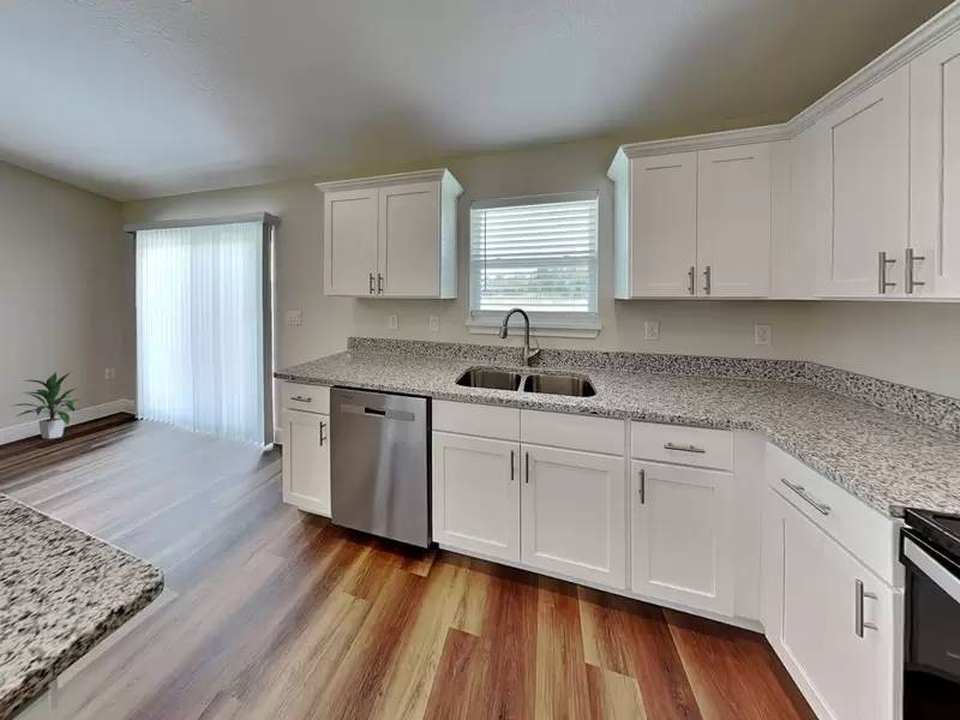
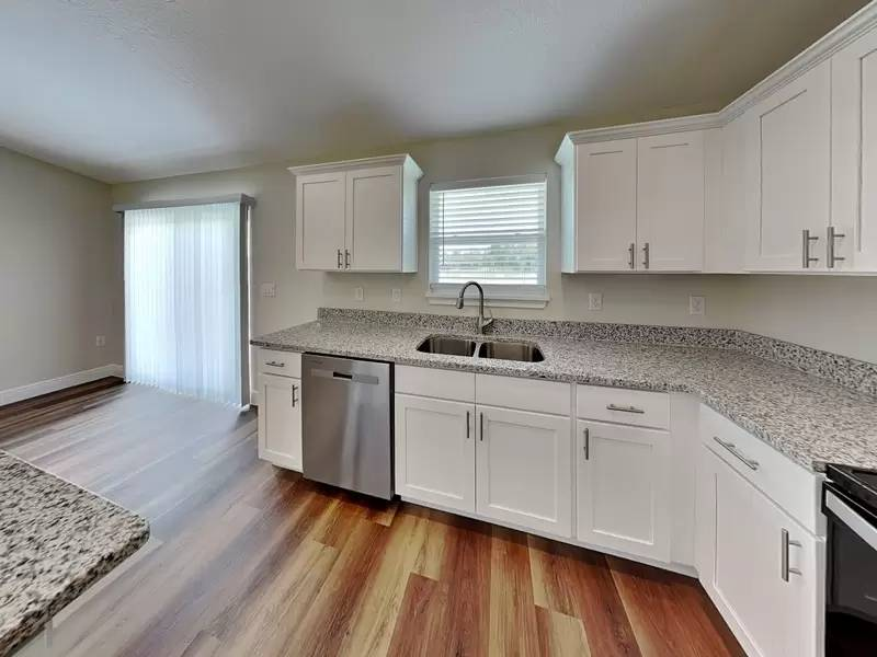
- indoor plant [10,371,85,440]
